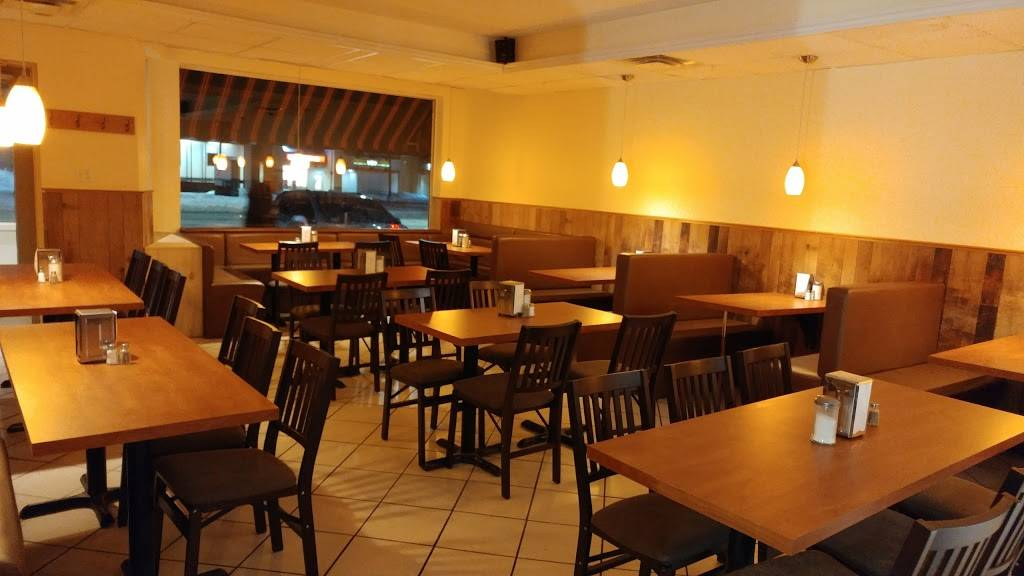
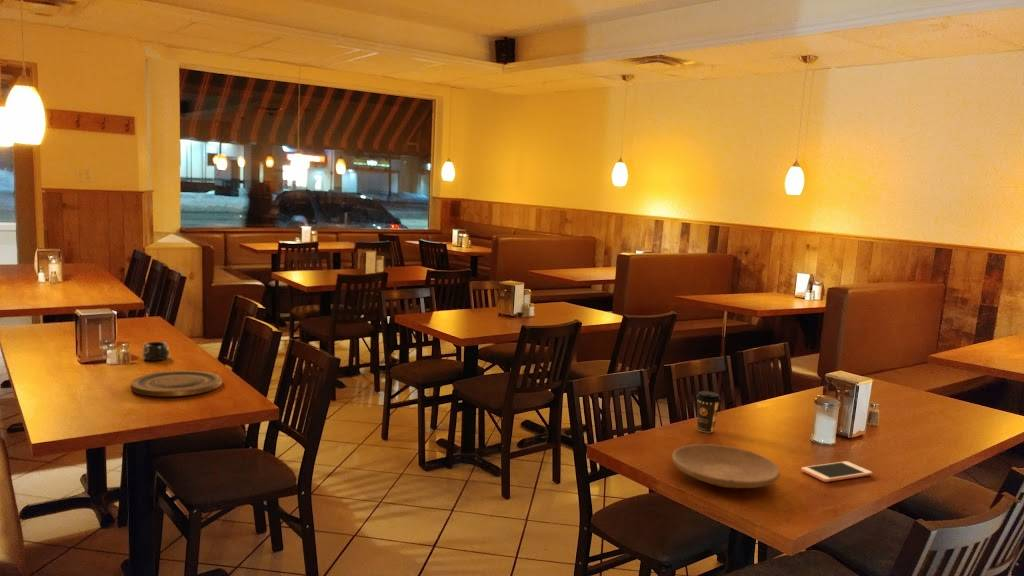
+ cell phone [800,460,873,483]
+ coffee cup [695,390,722,433]
+ mug [141,341,170,361]
+ plate [130,370,223,398]
+ plate [671,443,781,489]
